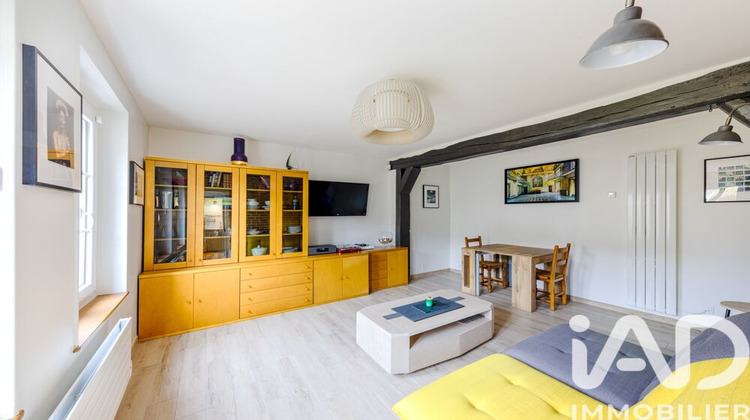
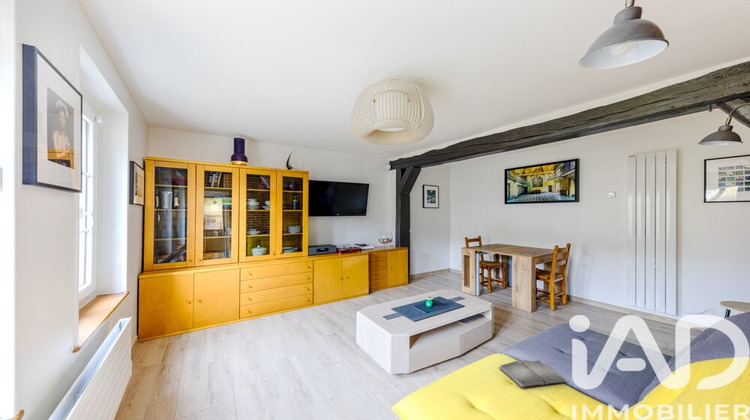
+ hardback book [498,359,568,389]
